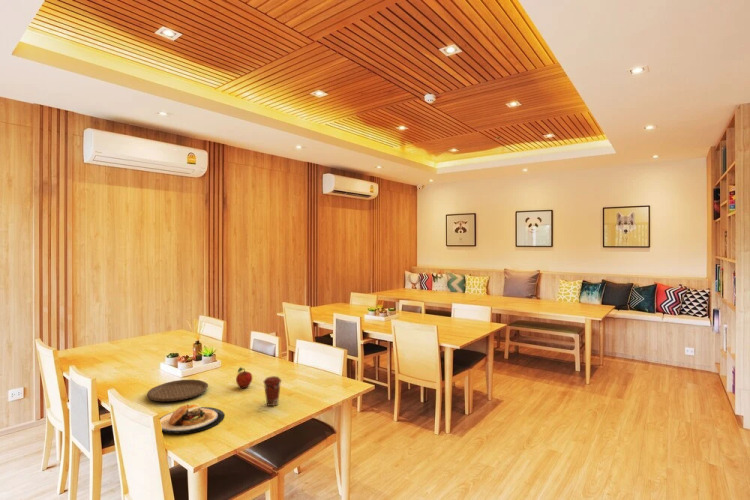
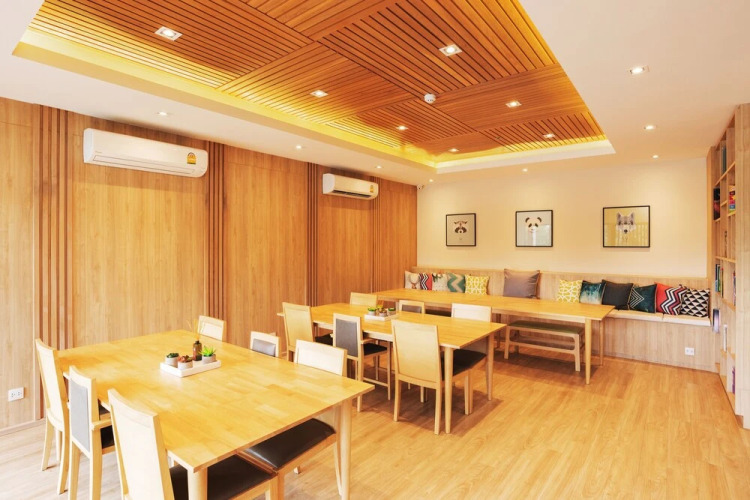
- plate [146,379,209,402]
- coffee cup [262,375,282,407]
- plate [159,403,225,435]
- fruit [235,366,253,389]
